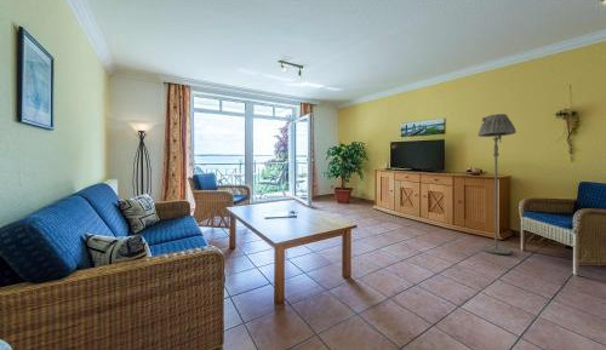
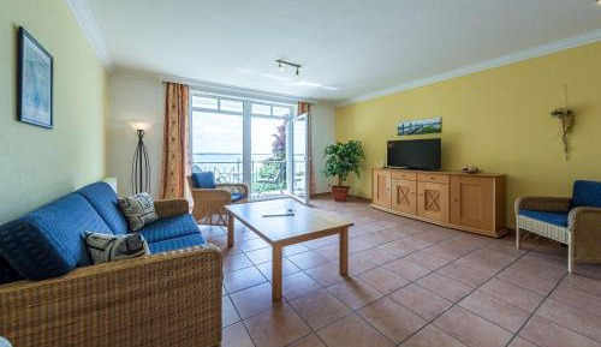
- floor lamp [476,113,518,256]
